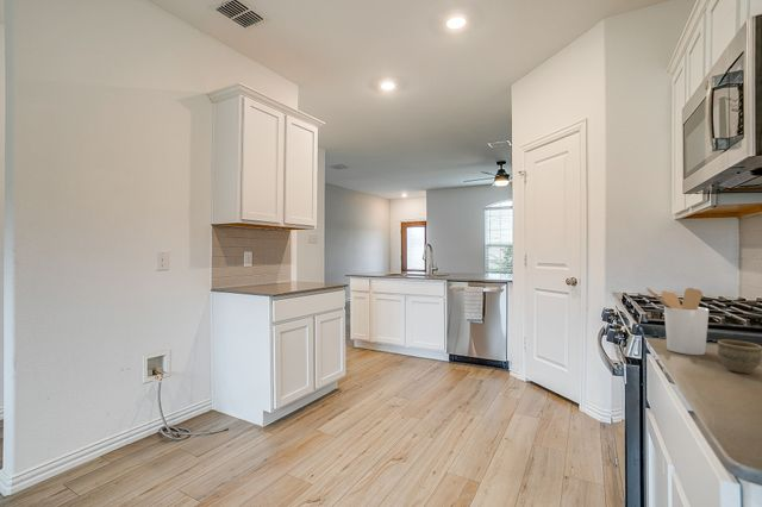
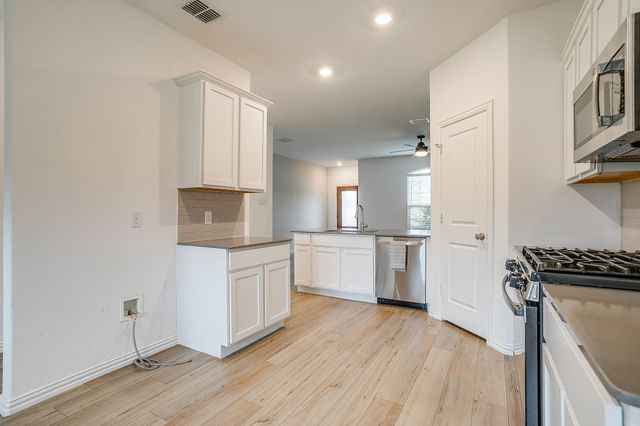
- utensil holder [645,287,710,356]
- cup [717,338,762,375]
